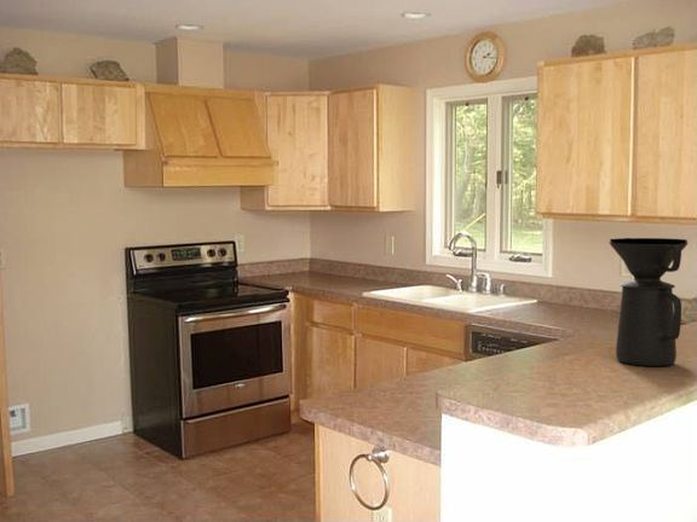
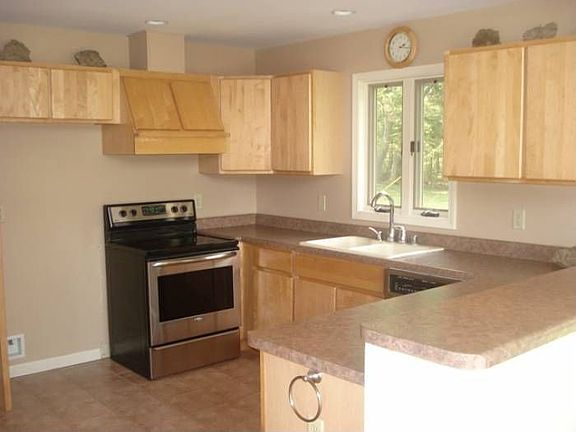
- coffee maker [607,237,689,367]
